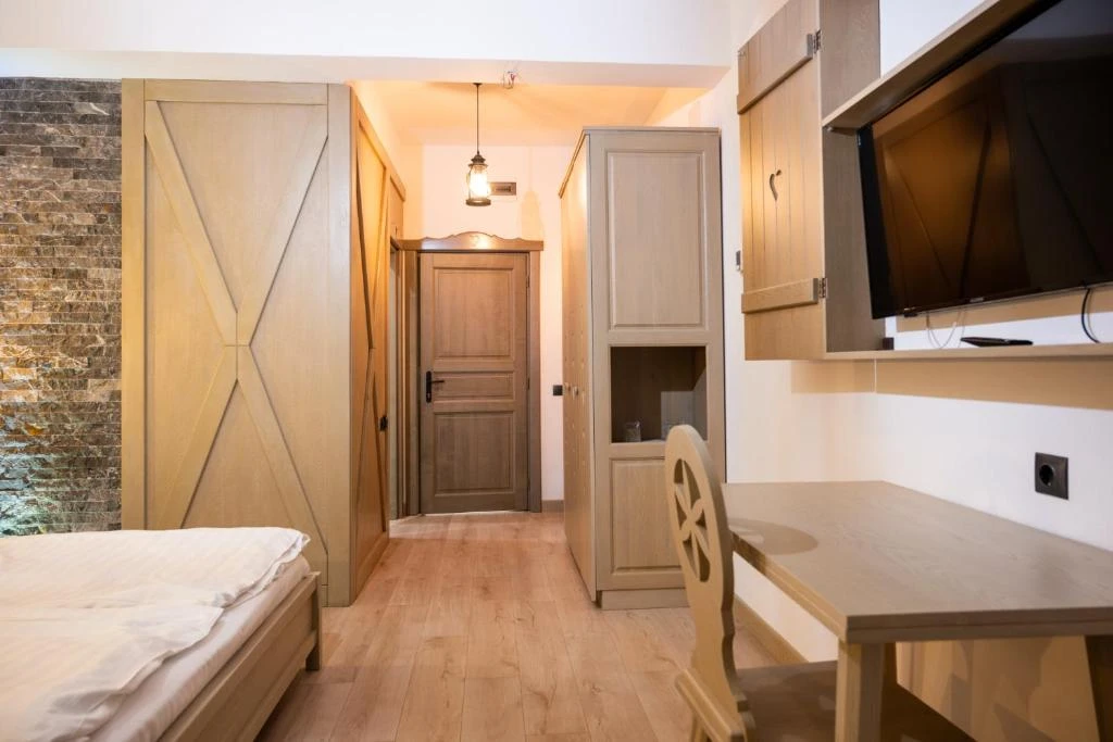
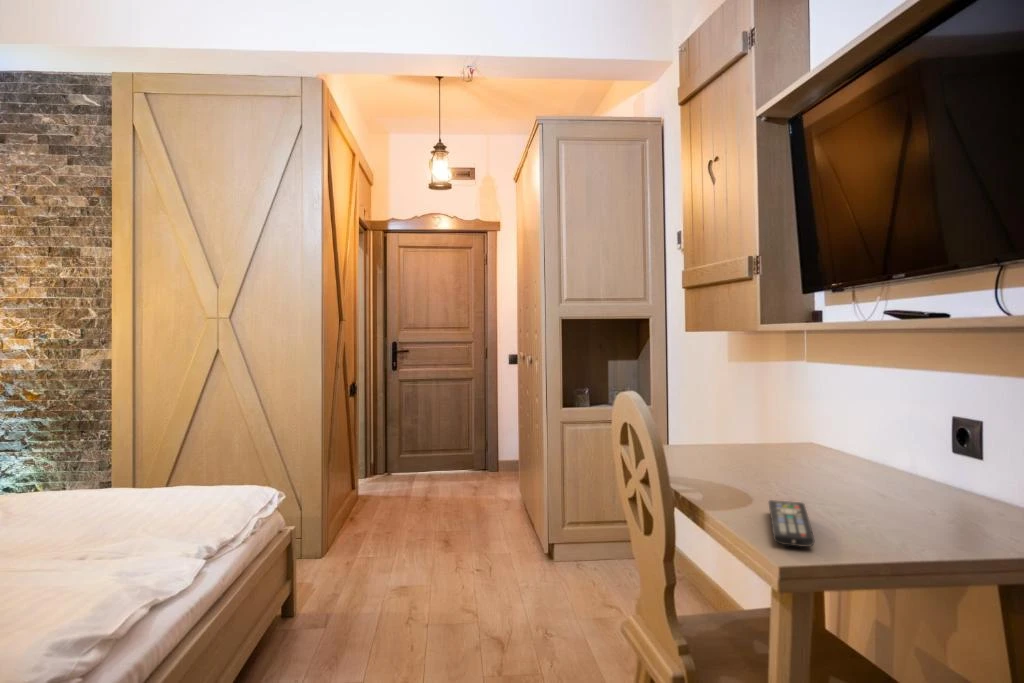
+ remote control [767,499,815,548]
